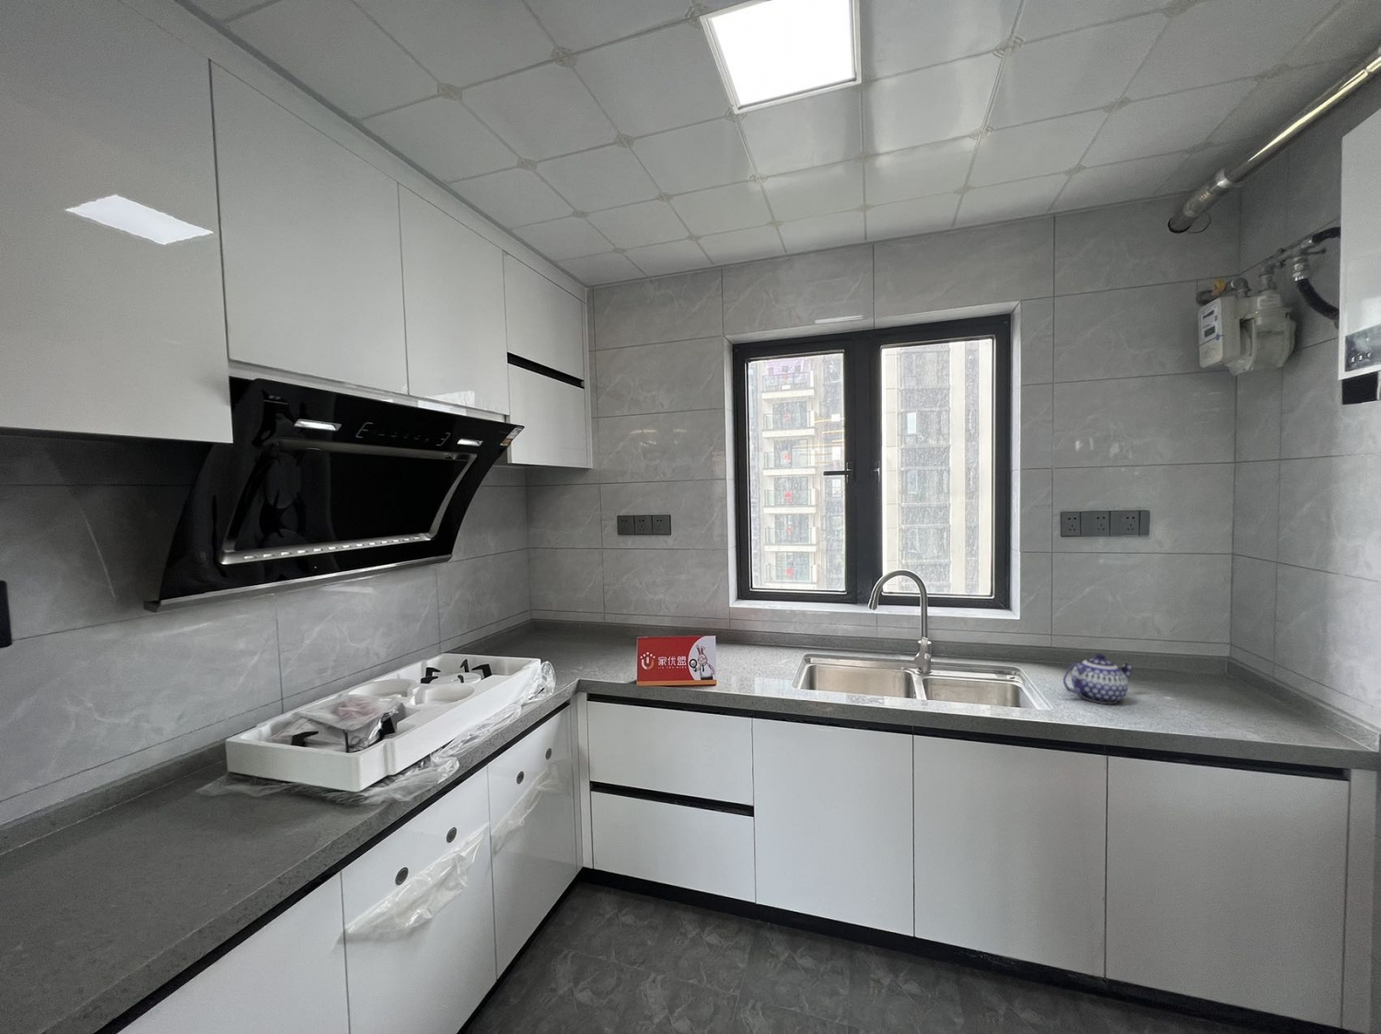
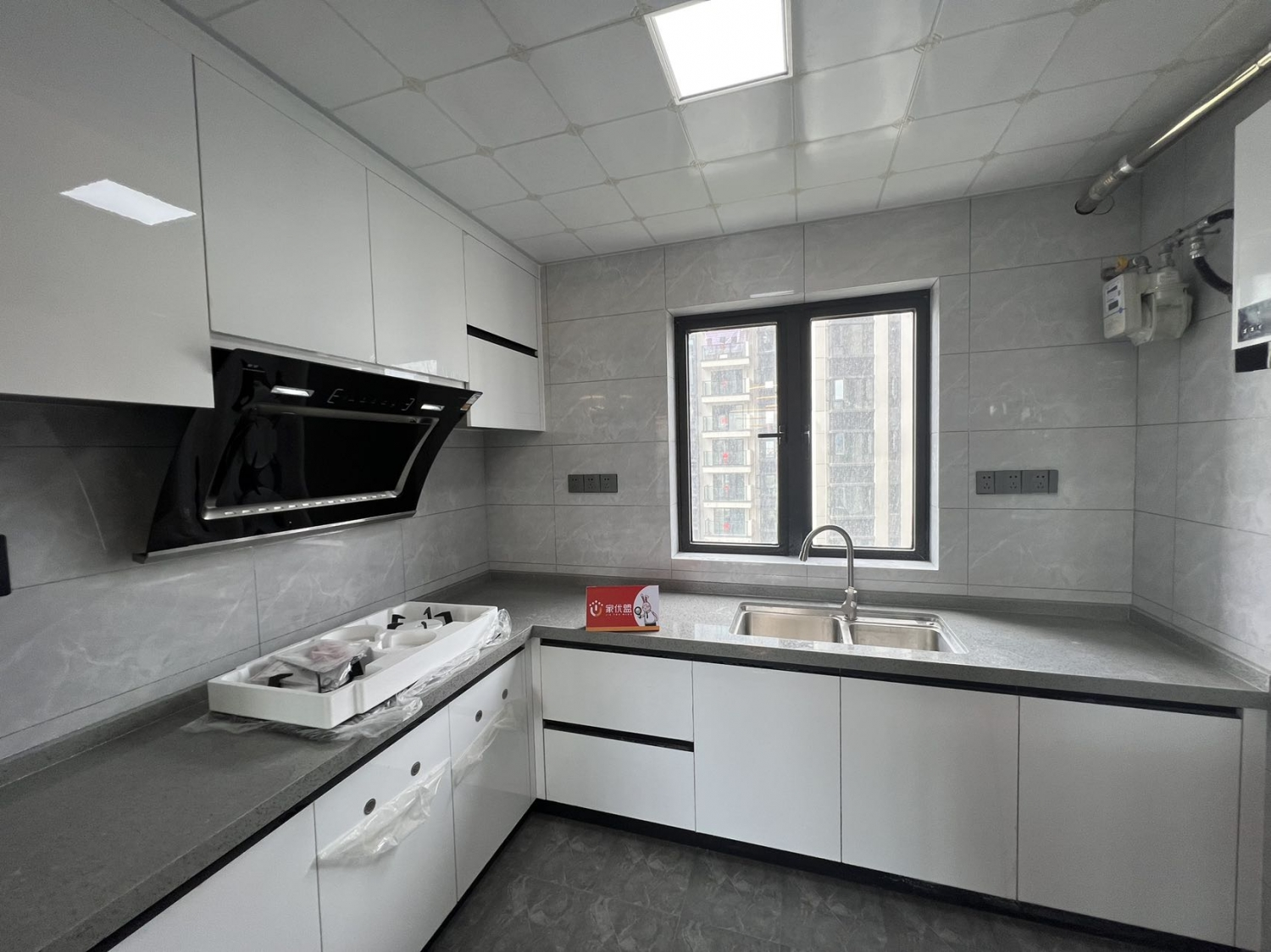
- teapot [1063,653,1133,705]
